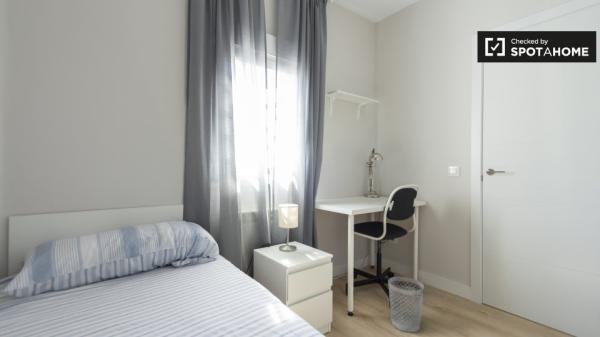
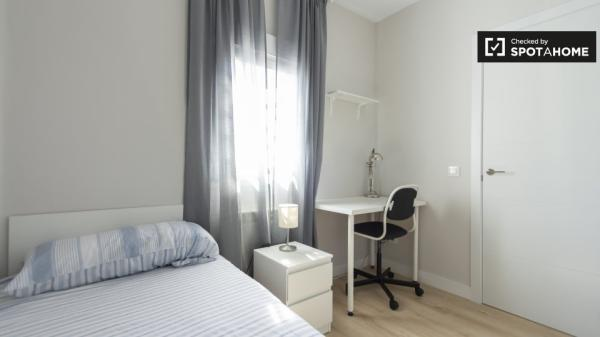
- wastebasket [387,276,425,333]
